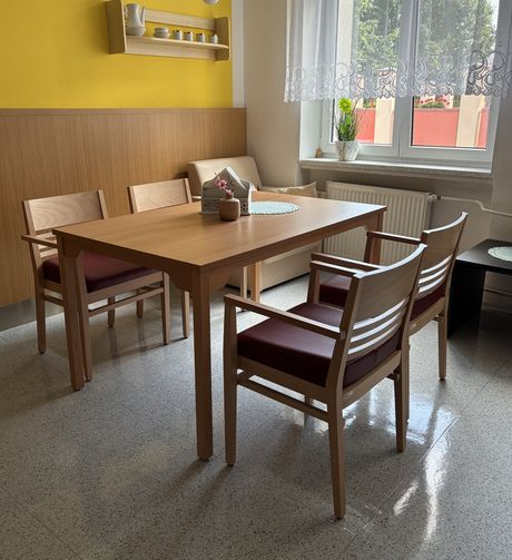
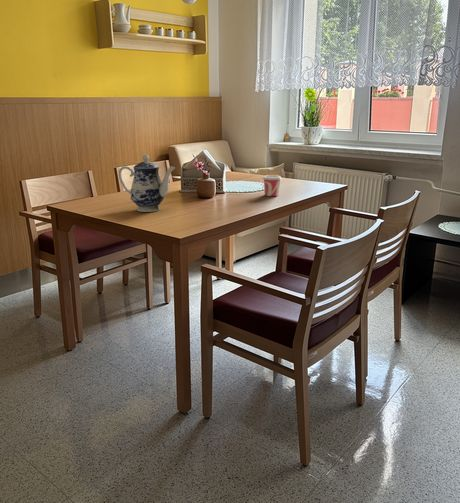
+ cup [261,174,283,197]
+ teapot [118,154,176,213]
